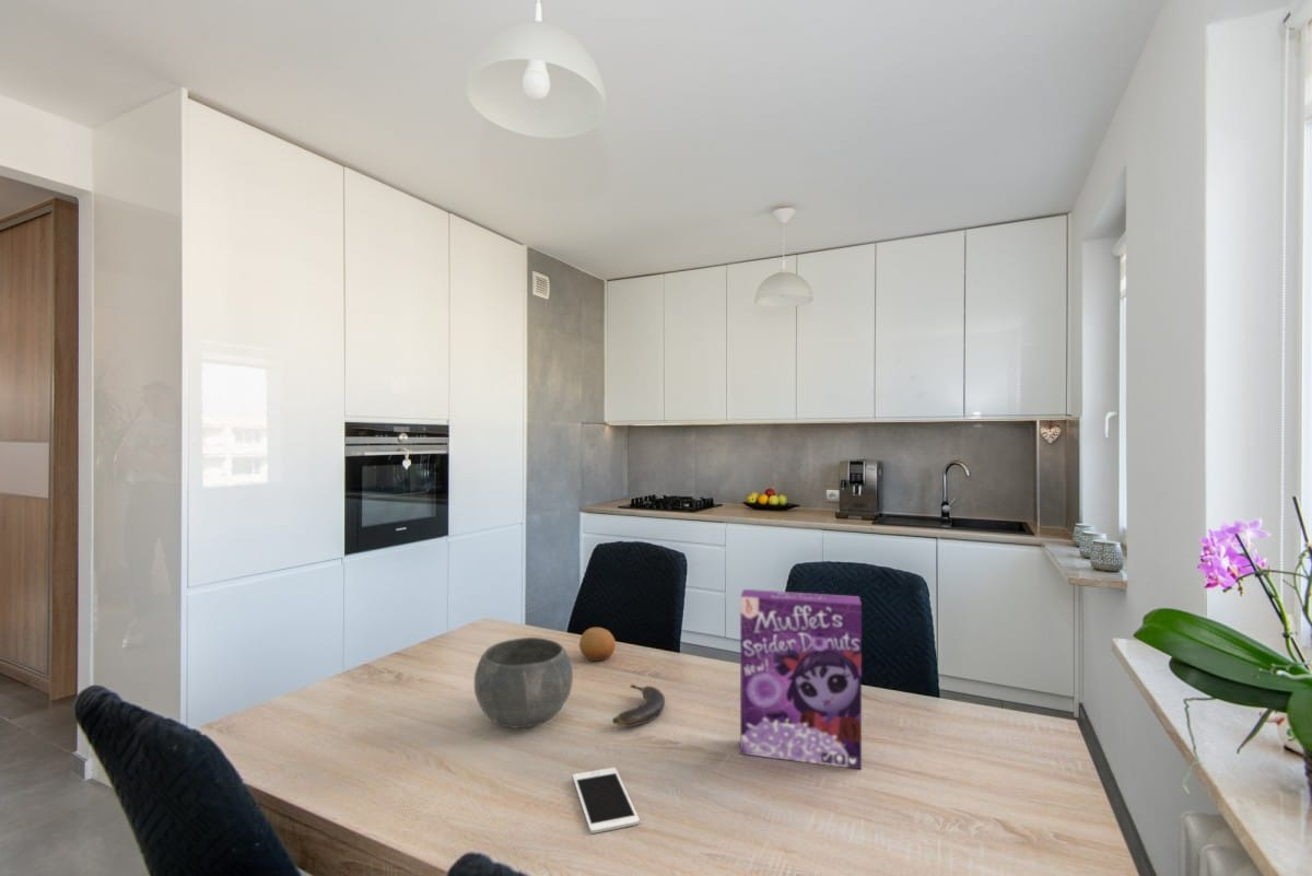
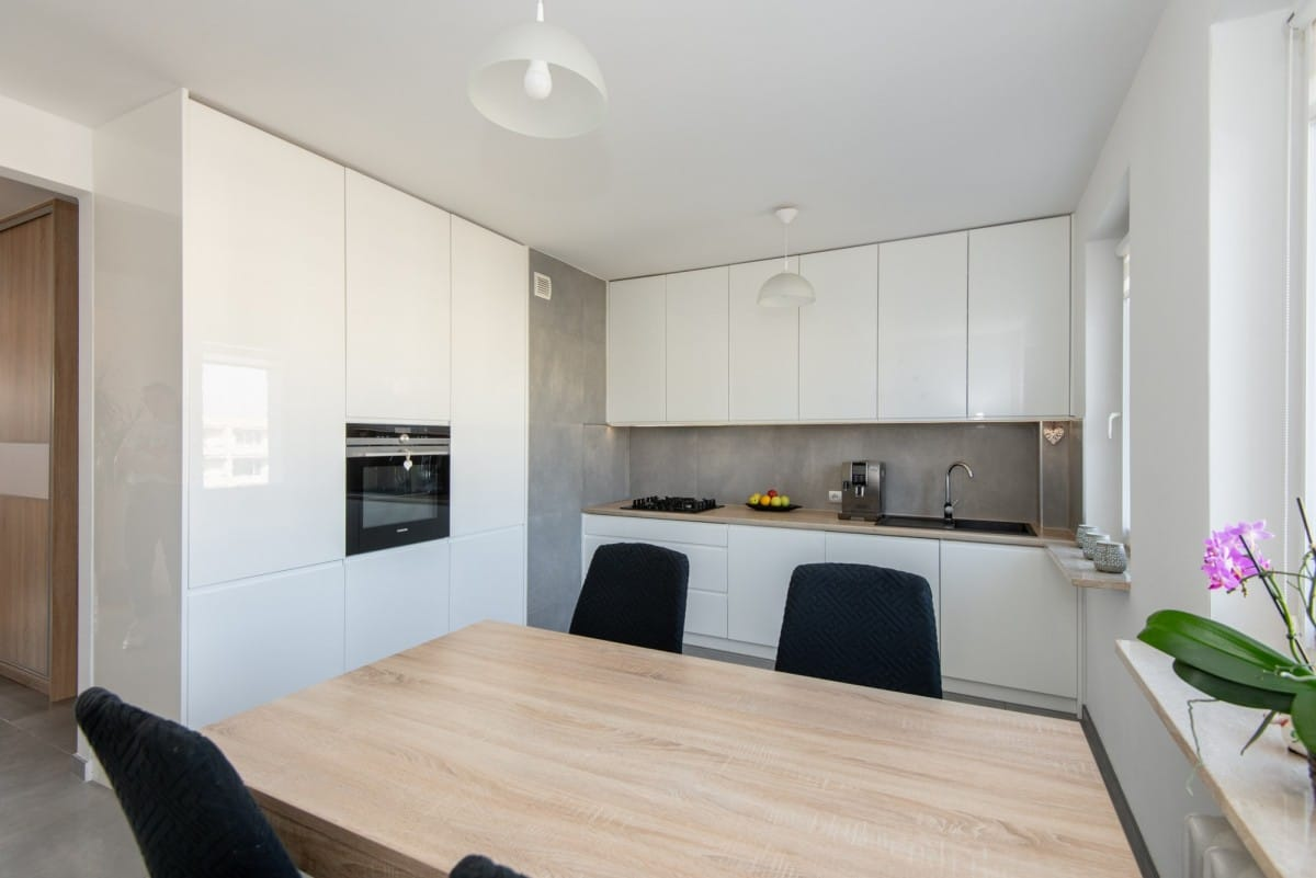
- fruit [578,627,617,662]
- banana [611,684,666,728]
- bowl [473,636,574,729]
- cereal box [739,588,863,770]
- cell phone [572,767,641,834]
